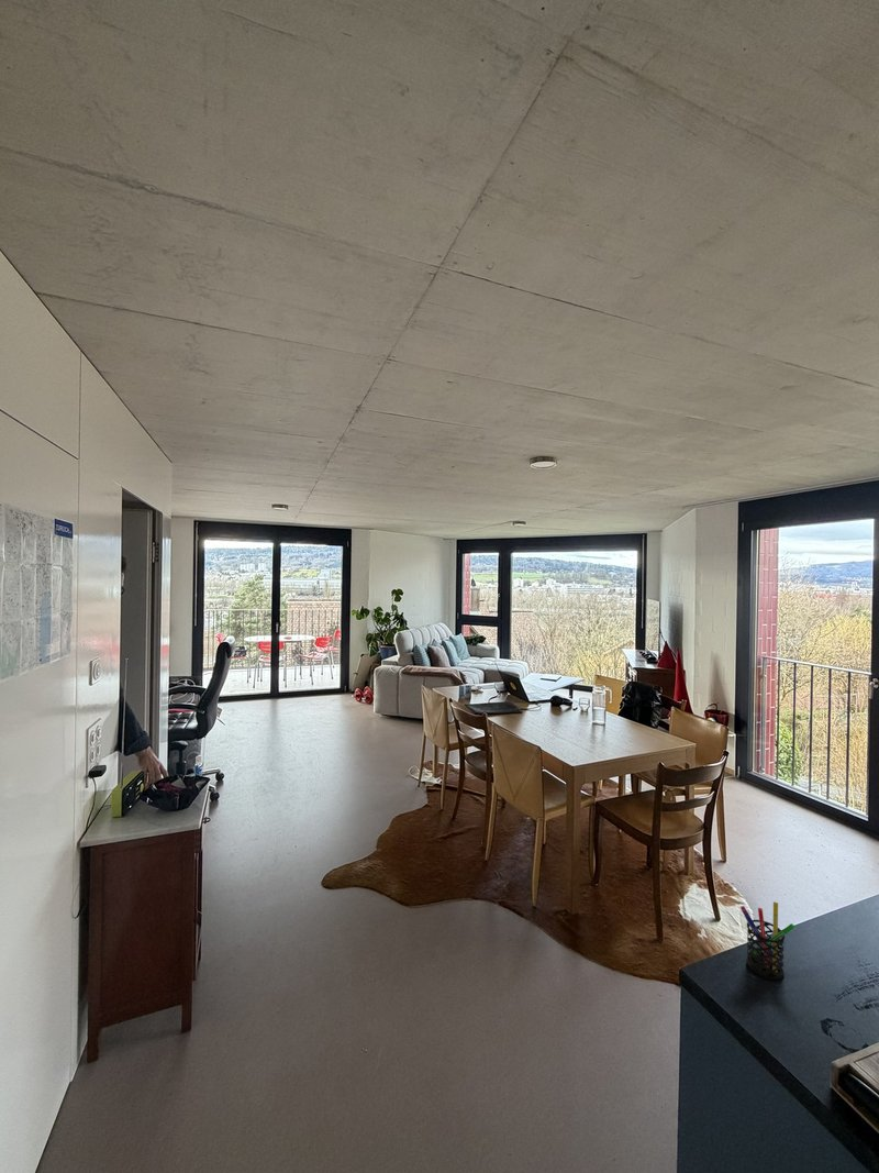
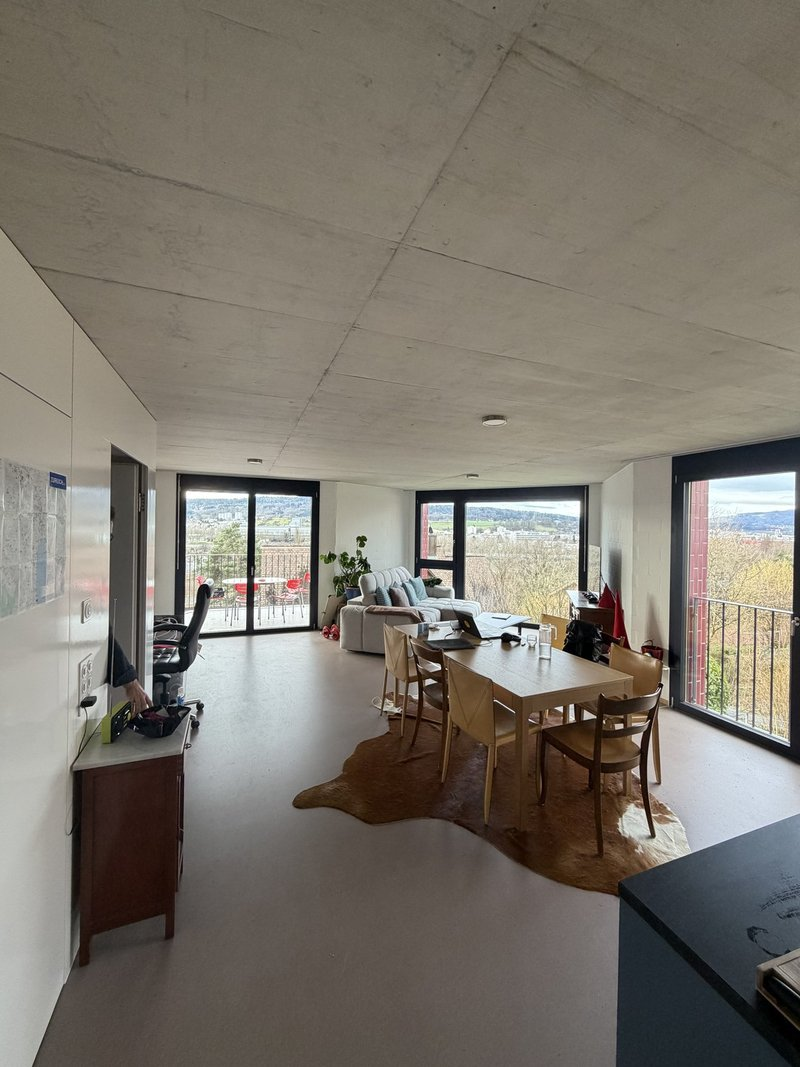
- pen holder [739,900,795,981]
